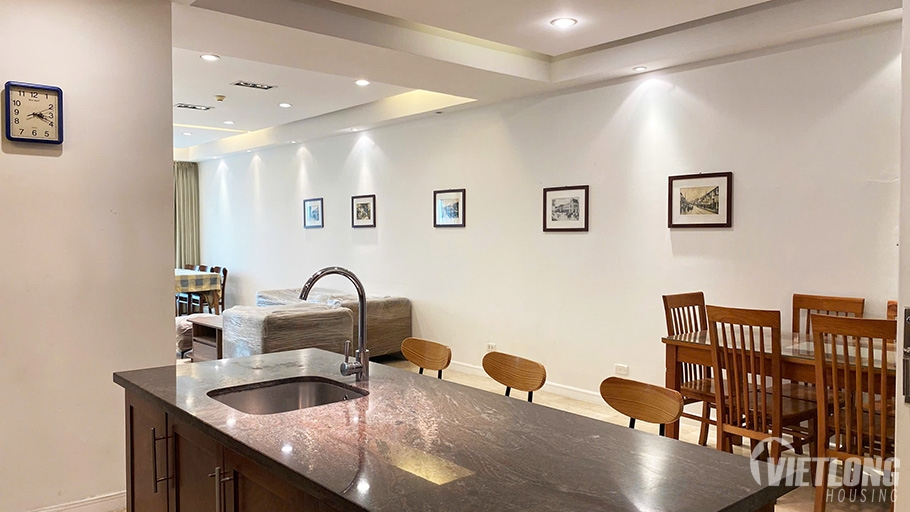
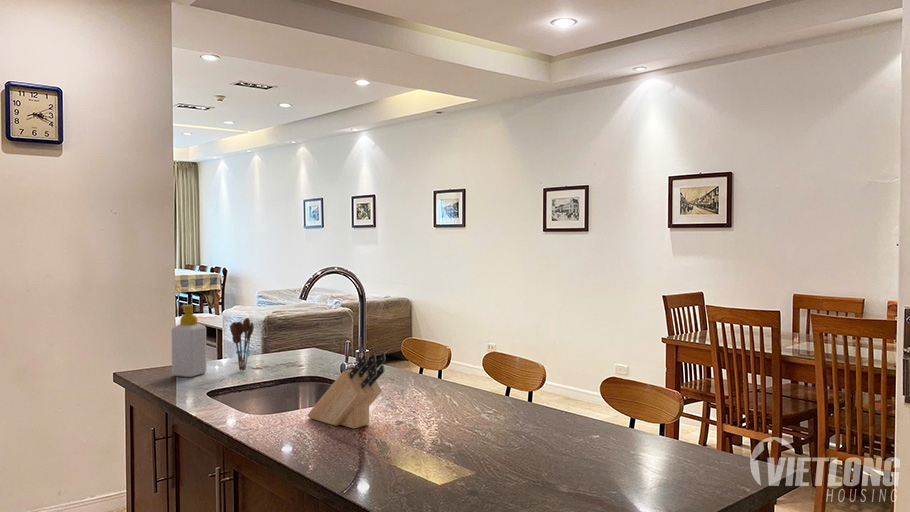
+ utensil holder [229,317,255,372]
+ knife block [306,352,387,430]
+ soap bottle [171,304,208,378]
